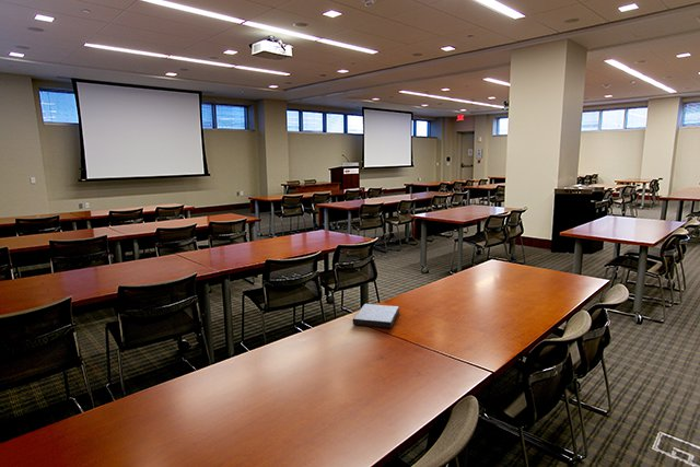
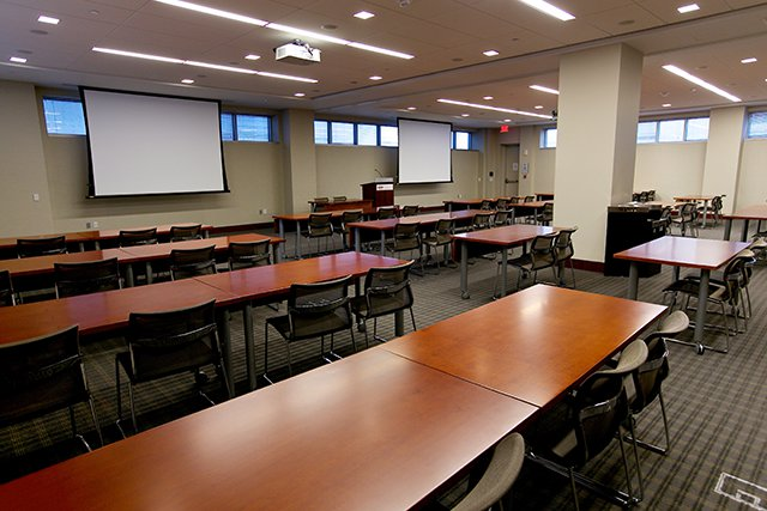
- book [352,303,400,329]
